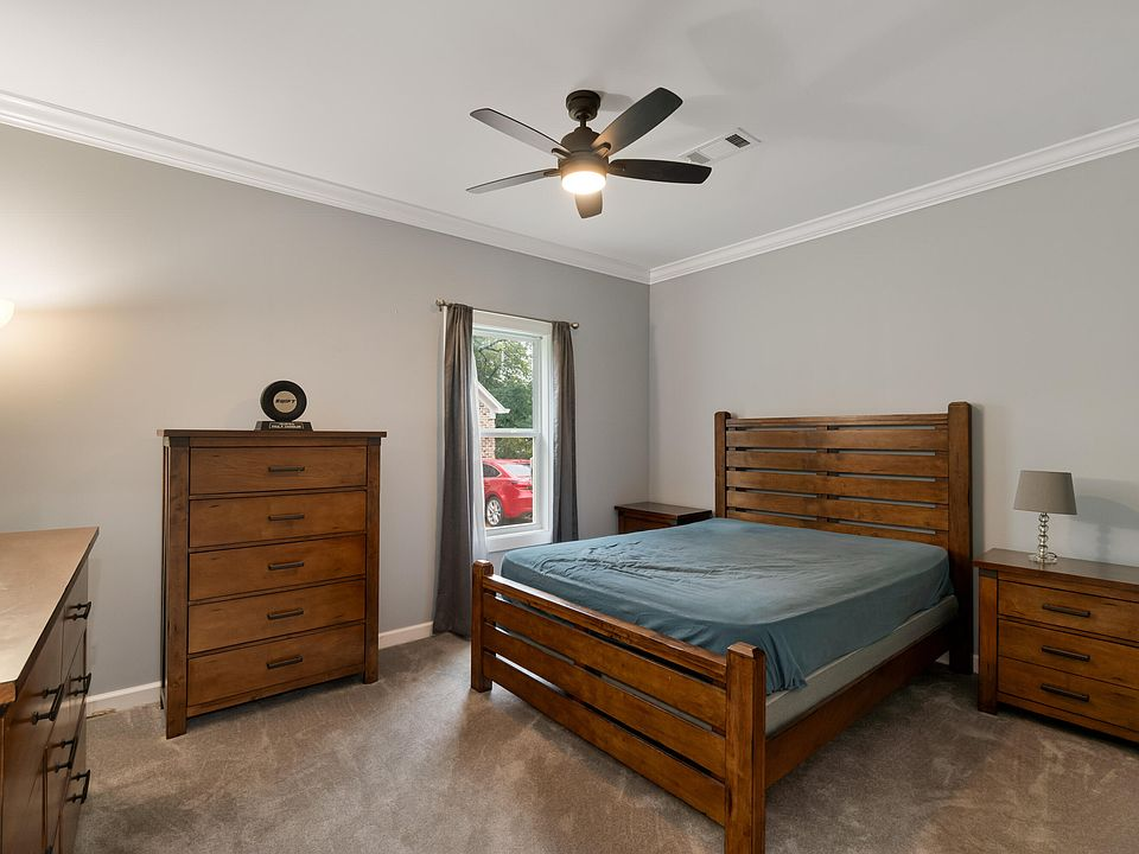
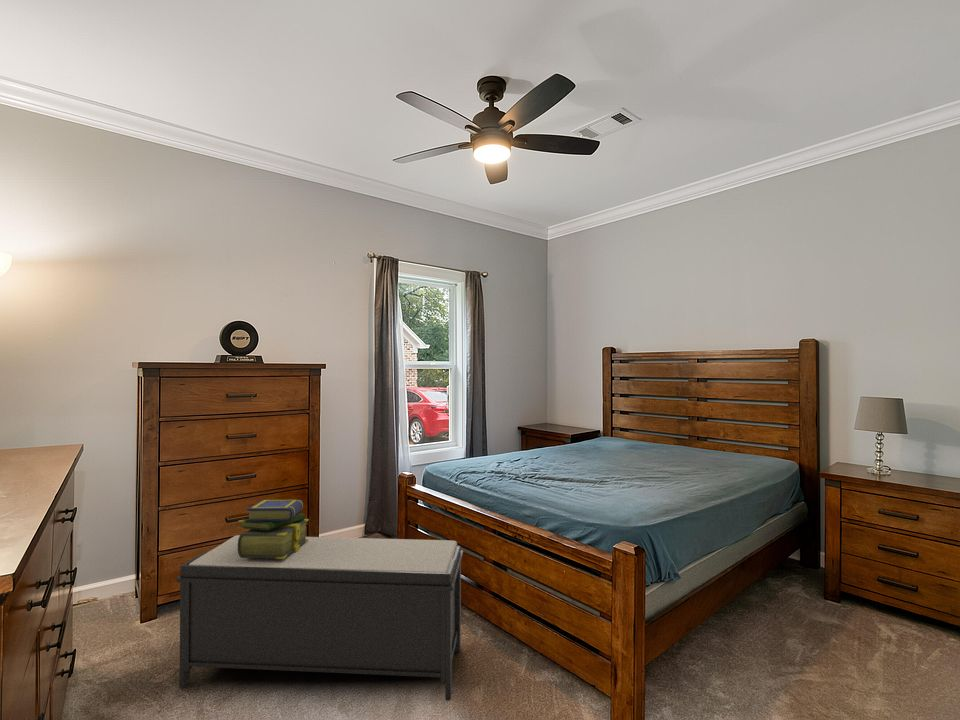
+ stack of books [237,499,310,559]
+ bench [175,534,464,702]
